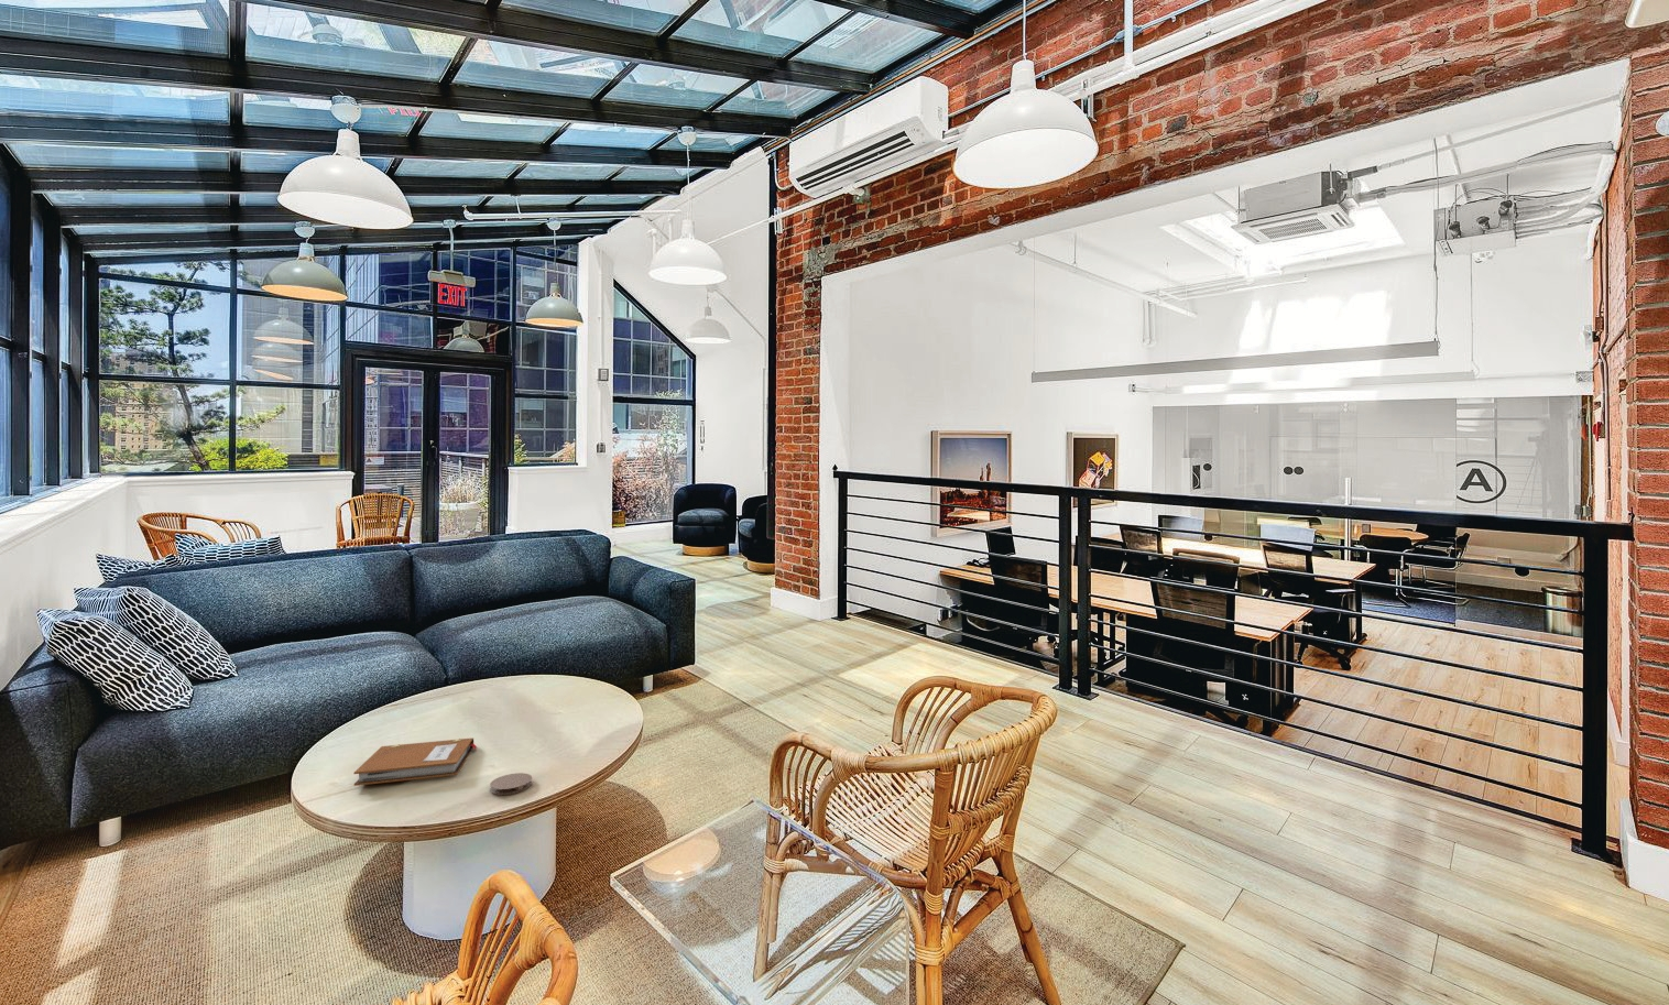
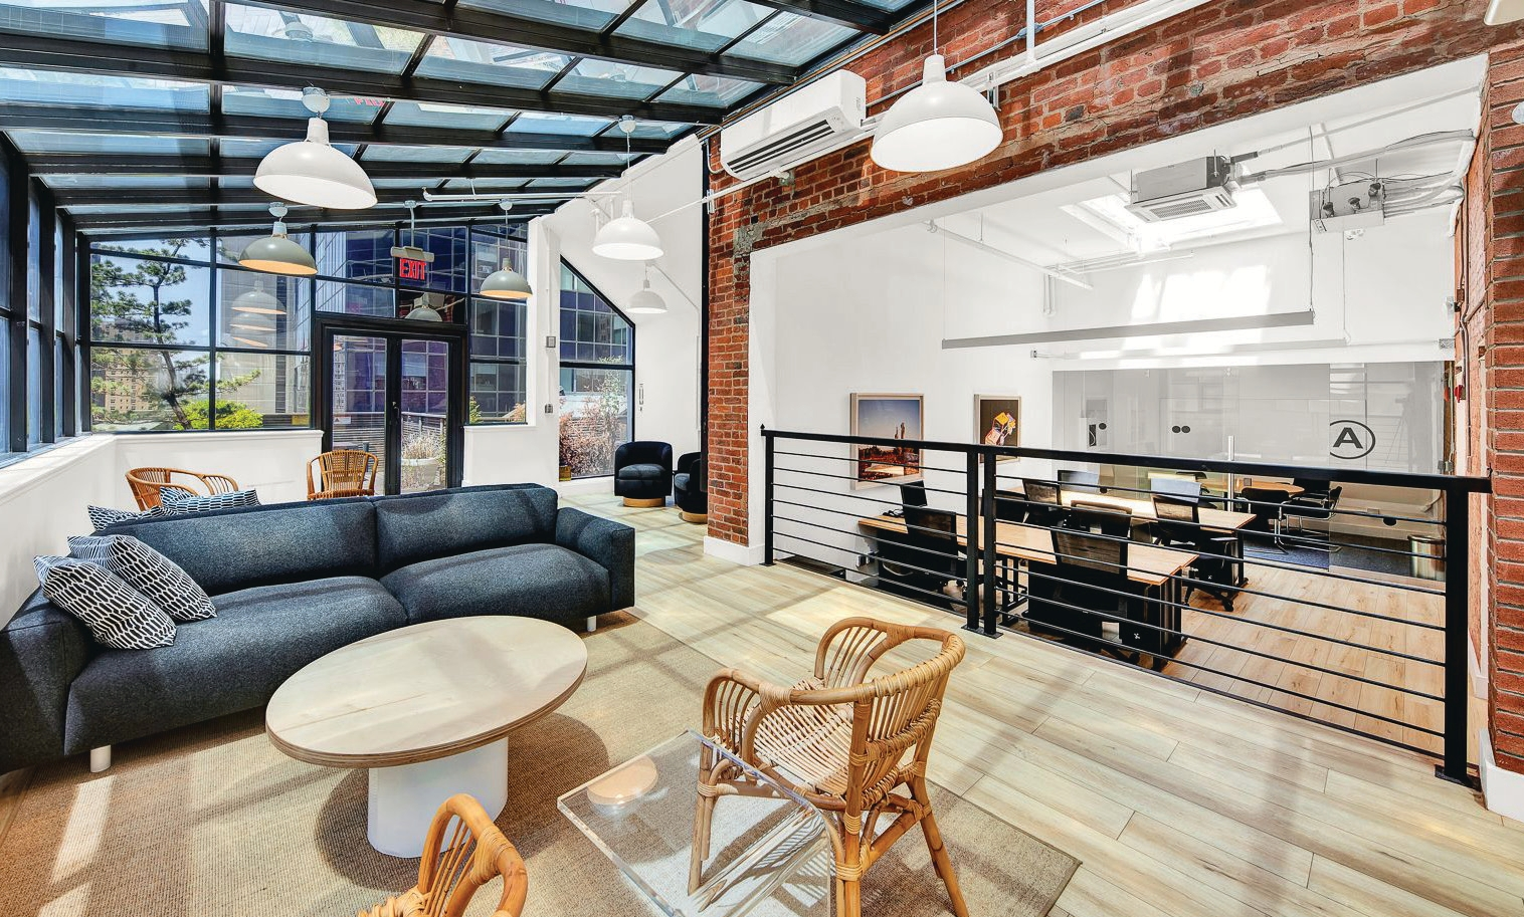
- notebook [353,737,478,787]
- coaster [489,771,533,796]
